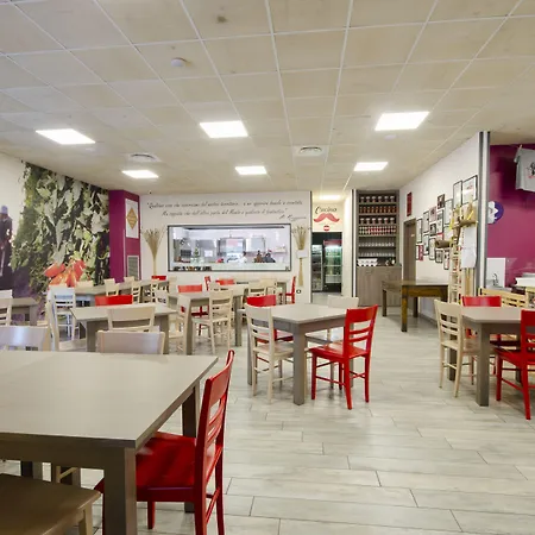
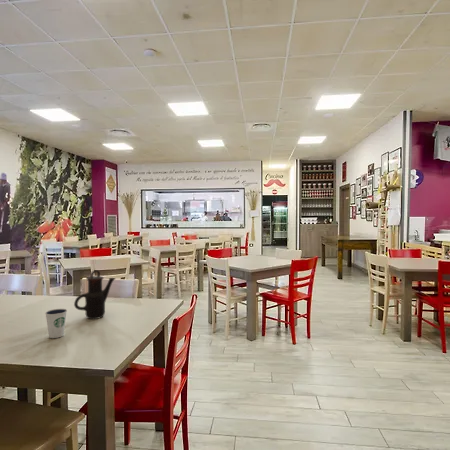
+ dixie cup [44,308,68,339]
+ teapot [73,269,116,320]
